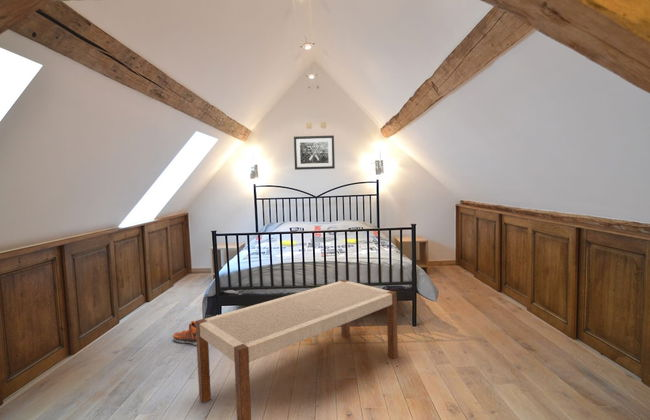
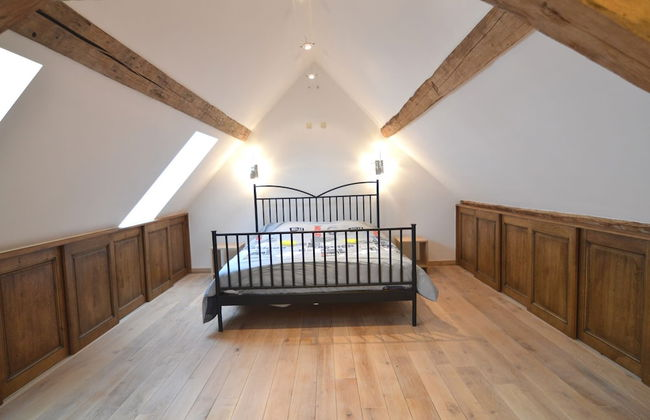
- sneaker [172,320,197,346]
- wall art [293,134,336,171]
- bench [195,279,399,420]
